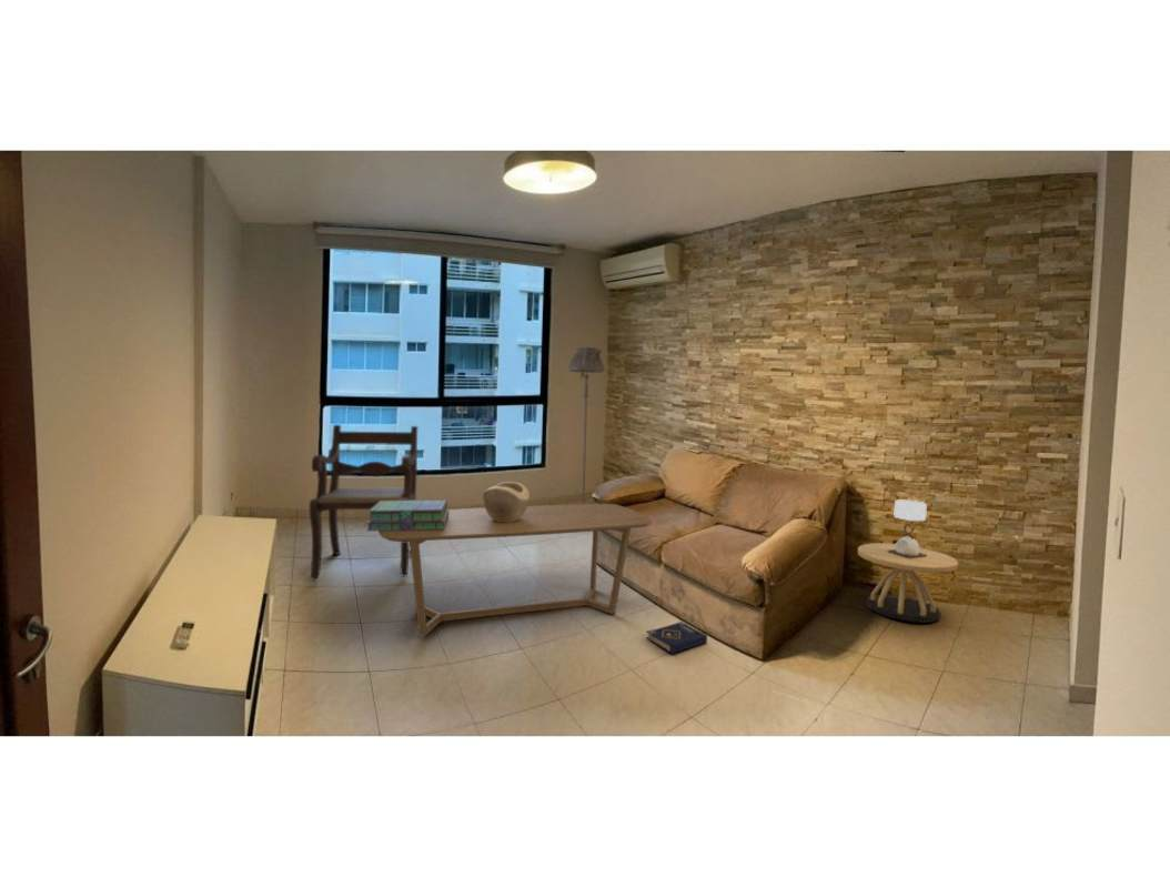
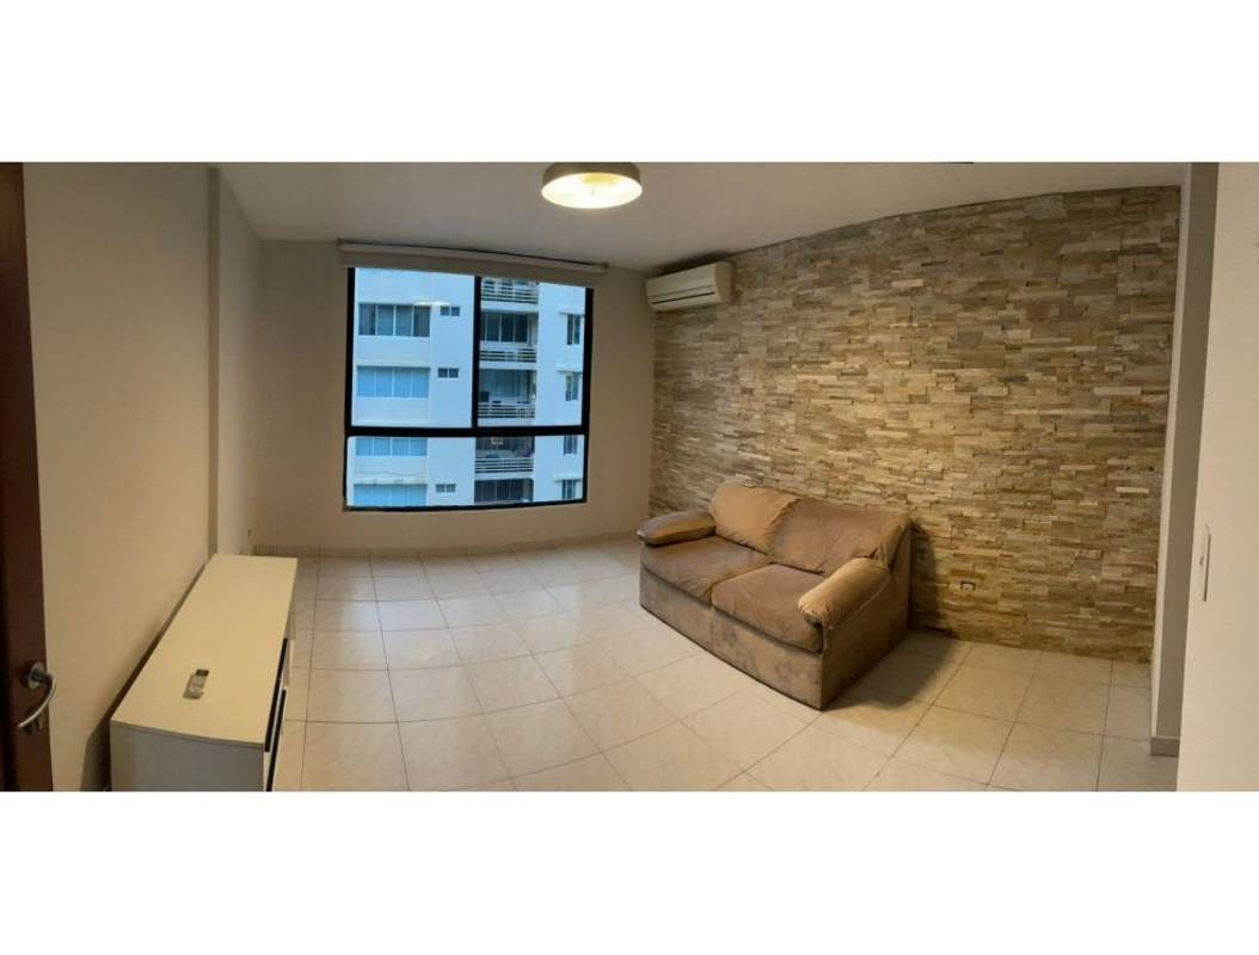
- armchair [309,424,418,582]
- book [645,620,708,655]
- floor lamp [567,346,606,504]
- coffee table [377,503,653,637]
- side table [857,500,959,624]
- stack of books [365,500,448,533]
- decorative bowl [482,481,531,522]
